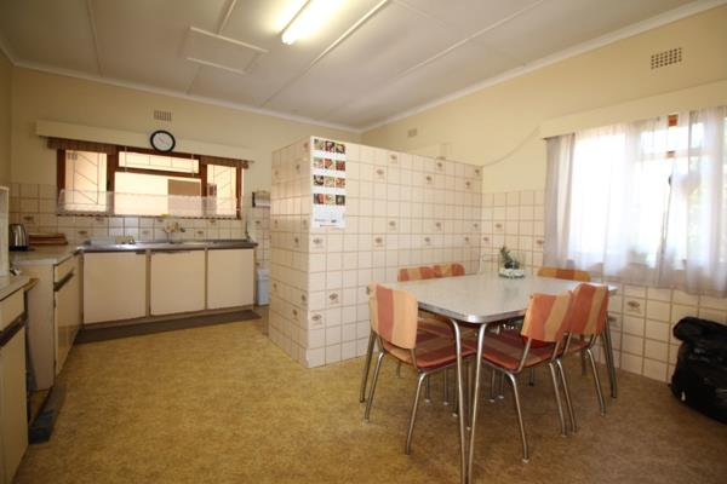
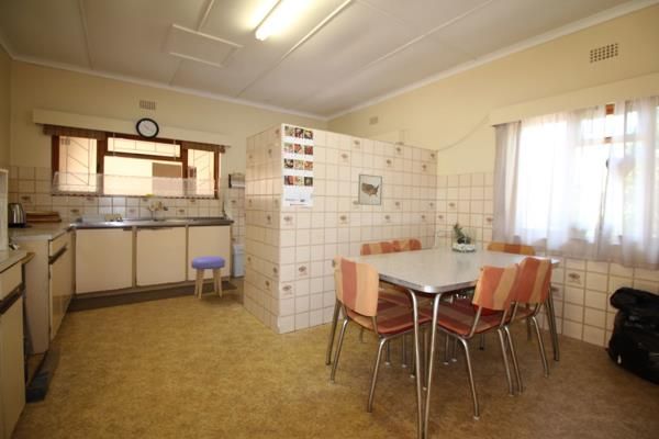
+ stool [190,256,226,301]
+ wall art [357,173,383,206]
